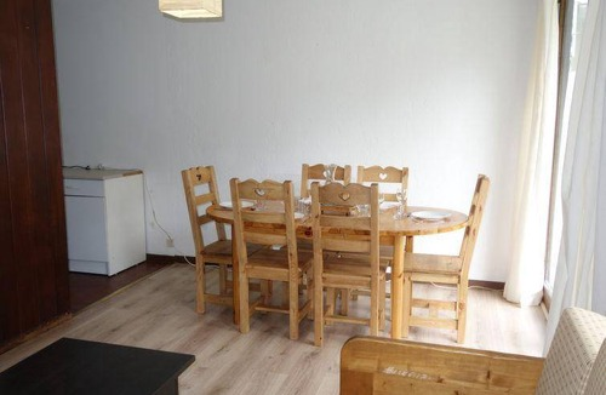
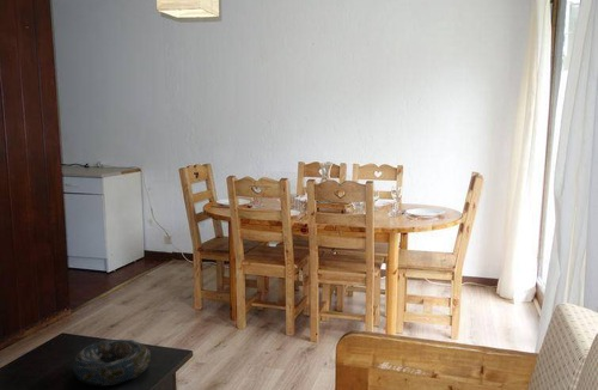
+ decorative bowl [72,337,152,386]
